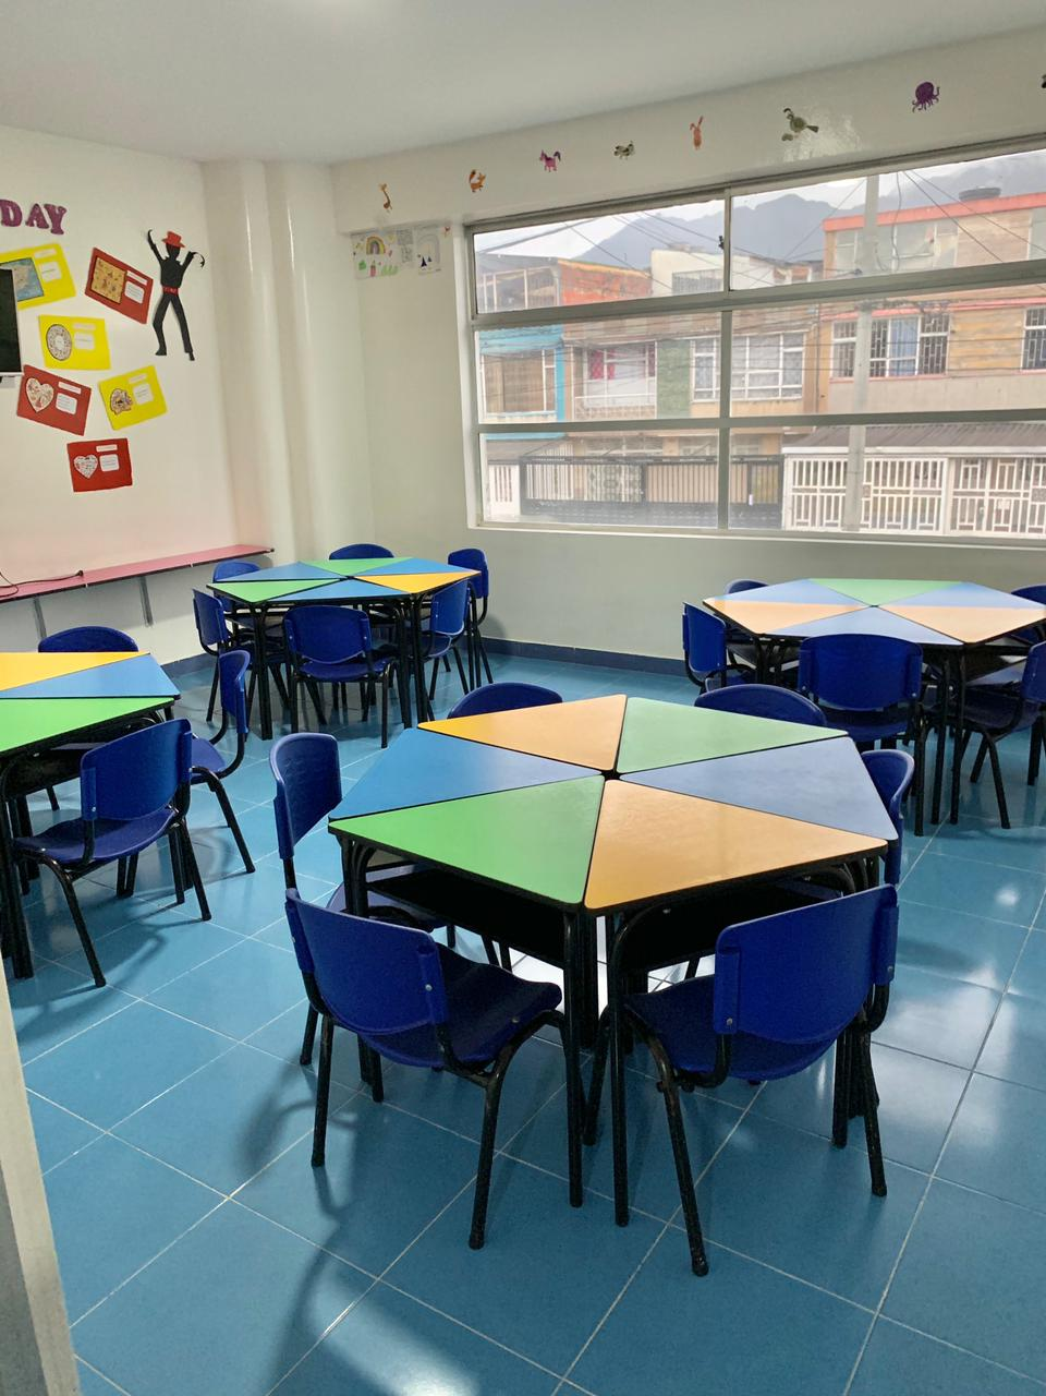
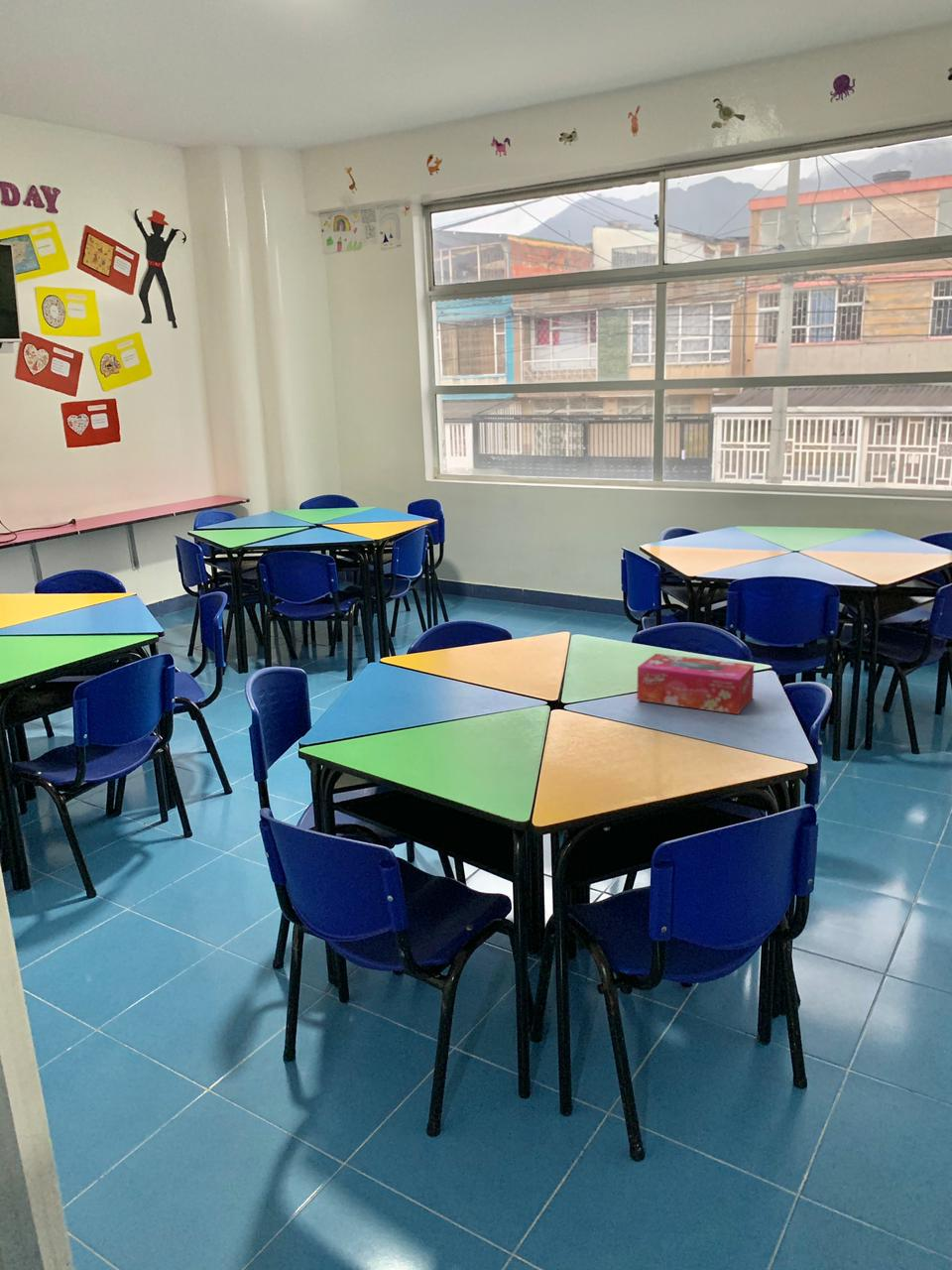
+ tissue box [637,653,755,715]
